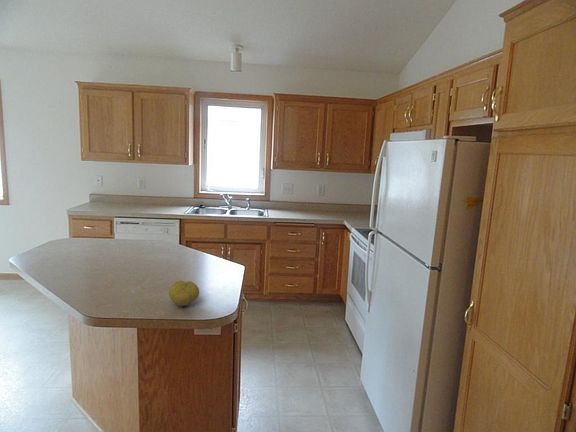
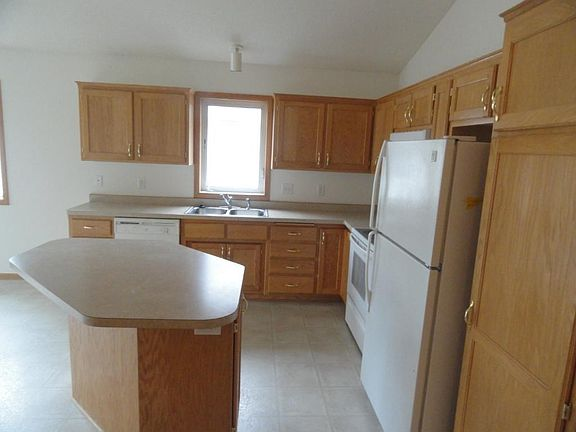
- fruit [168,279,200,307]
